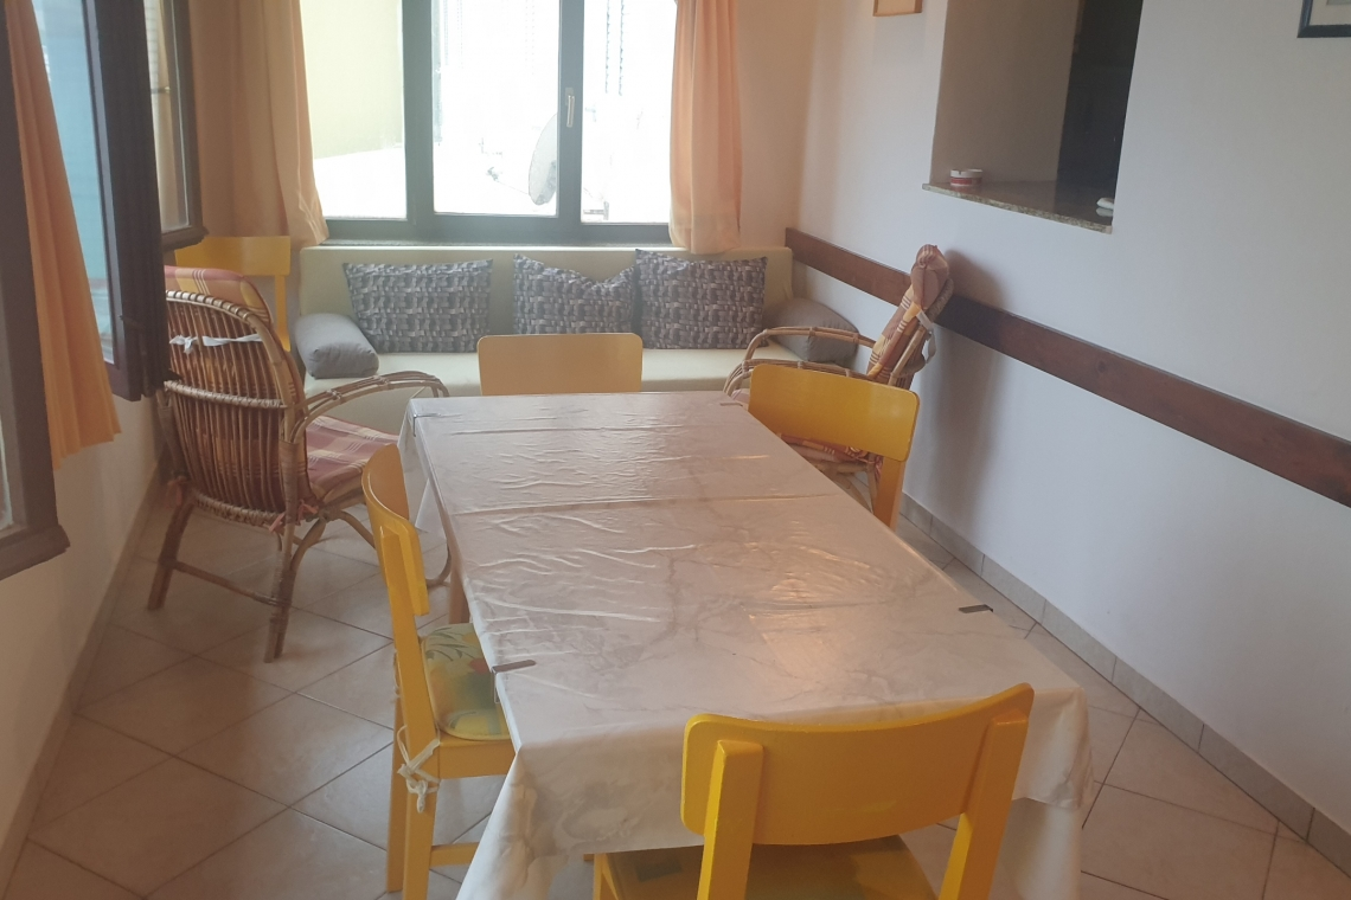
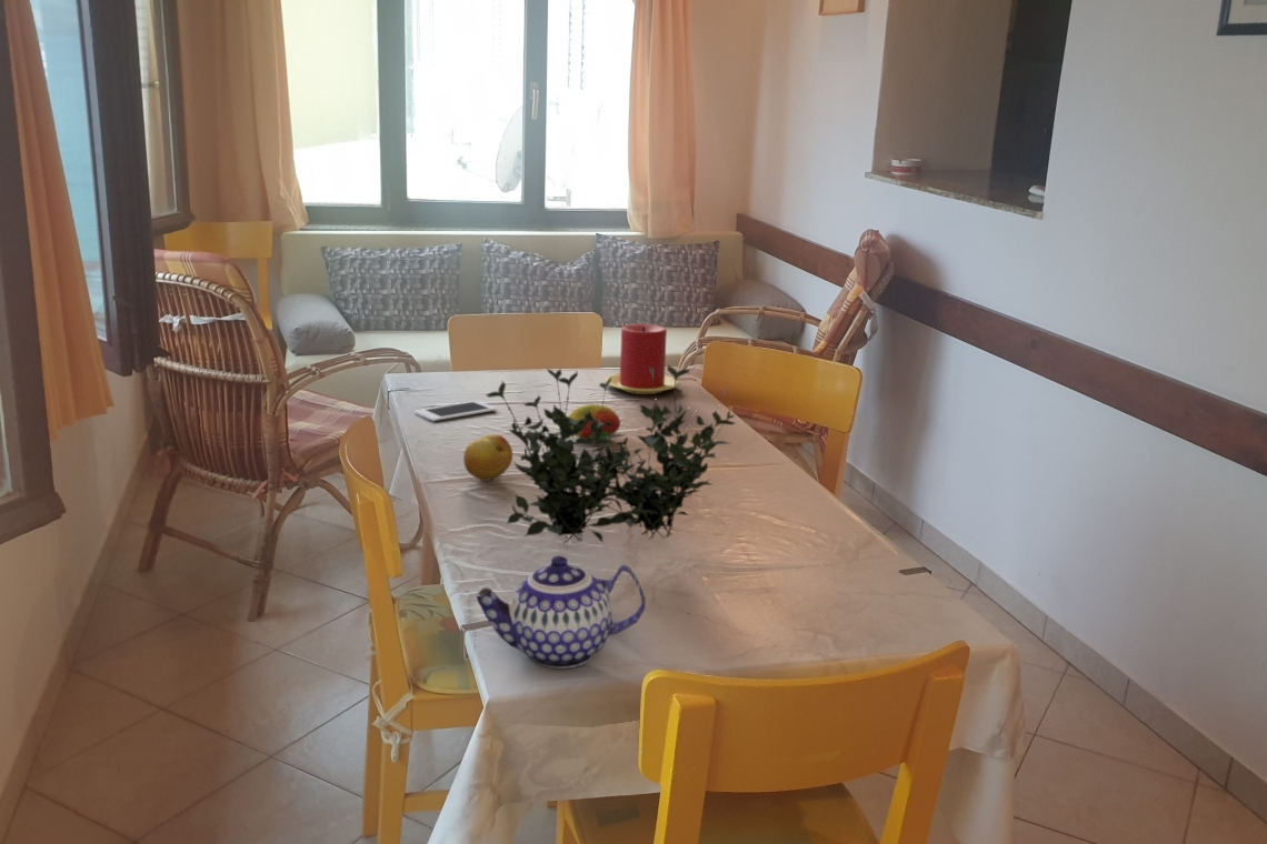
+ fruit [567,403,621,444]
+ fruit [462,433,513,482]
+ candle [603,323,680,395]
+ teapot [475,555,647,670]
+ cell phone [415,400,498,422]
+ plant [485,363,737,545]
